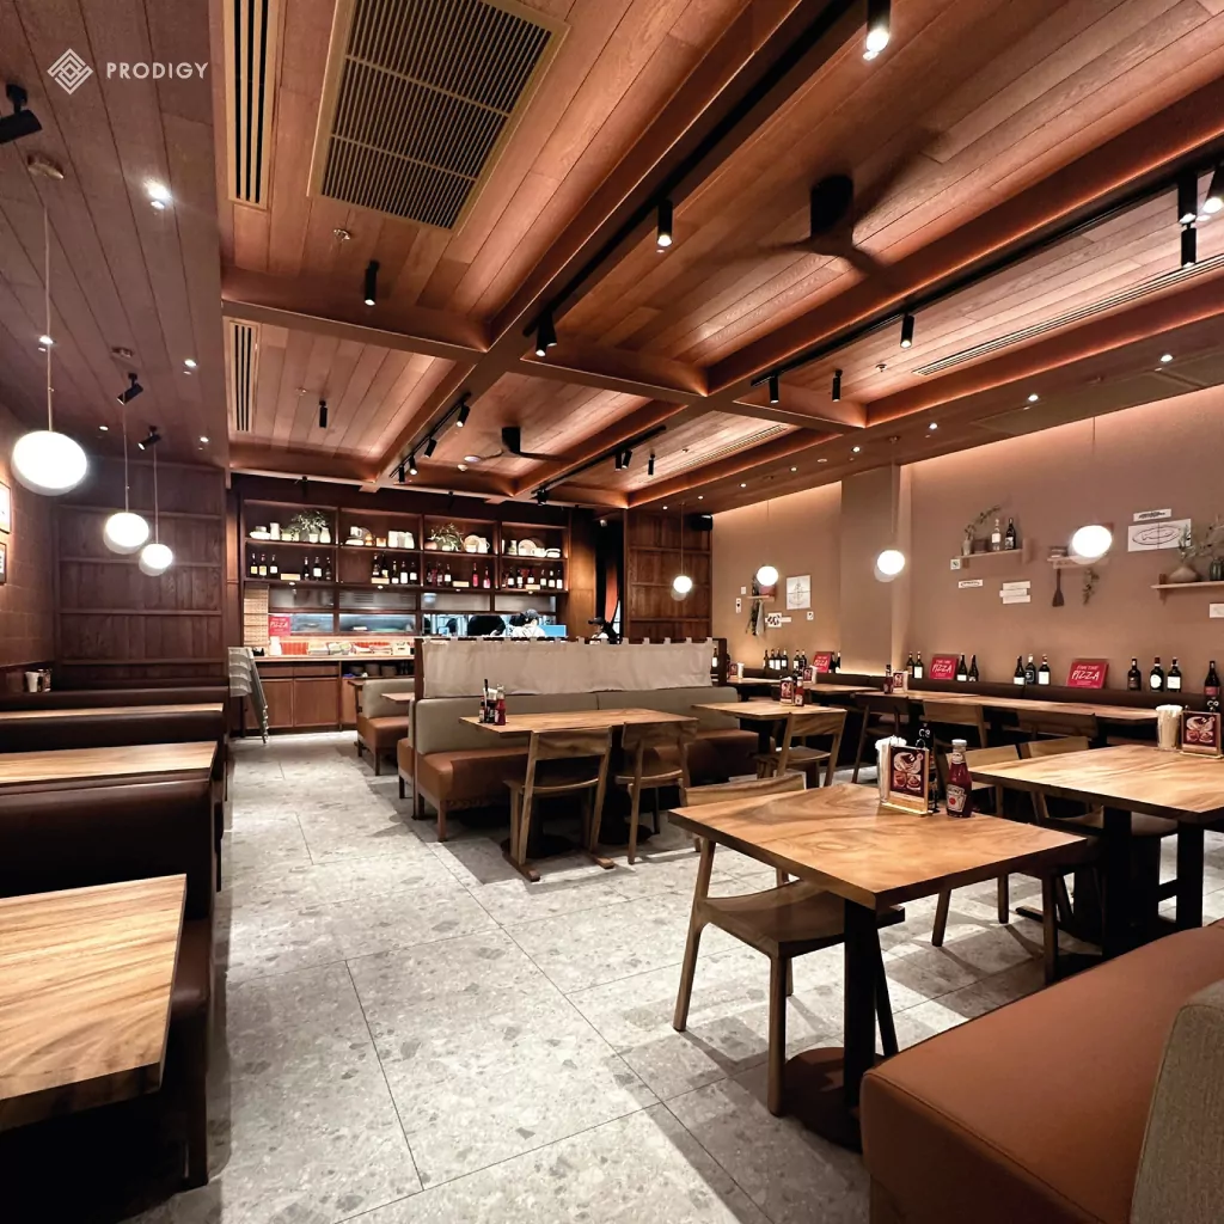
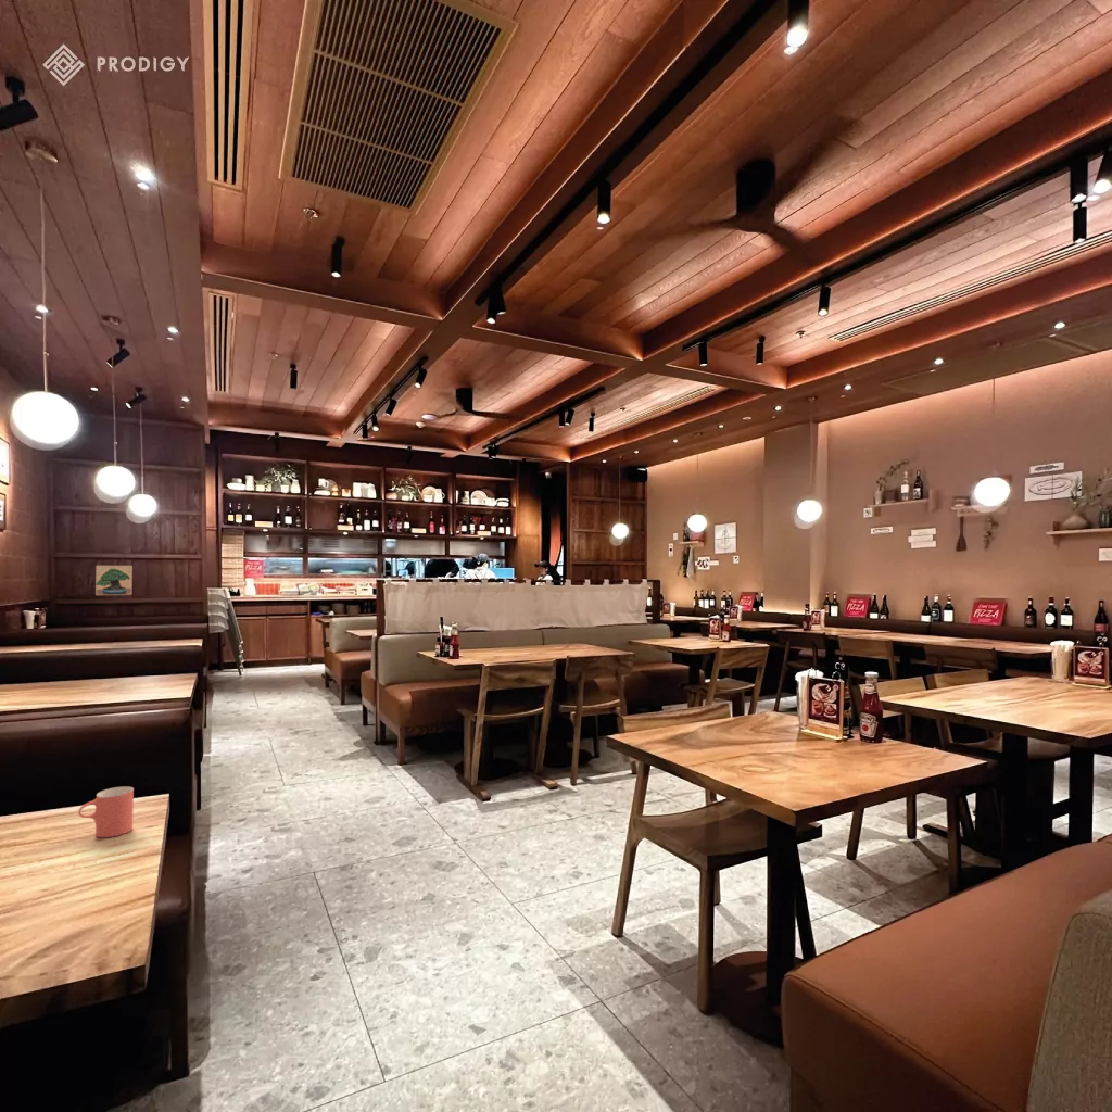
+ cup [77,786,135,838]
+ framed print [94,565,134,596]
